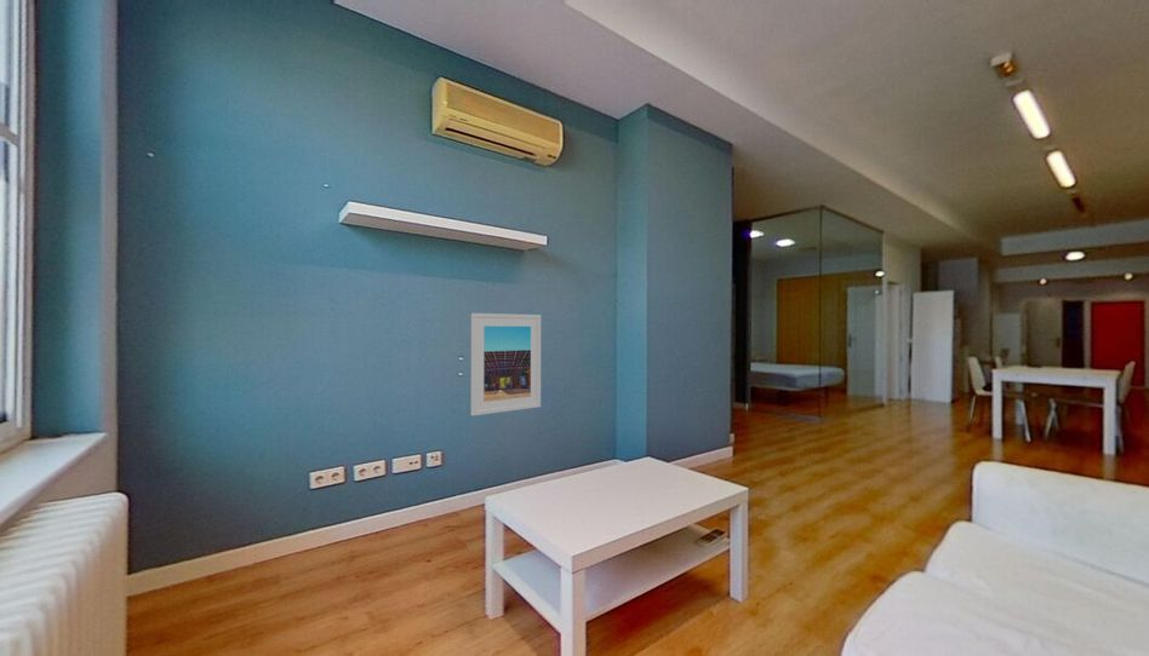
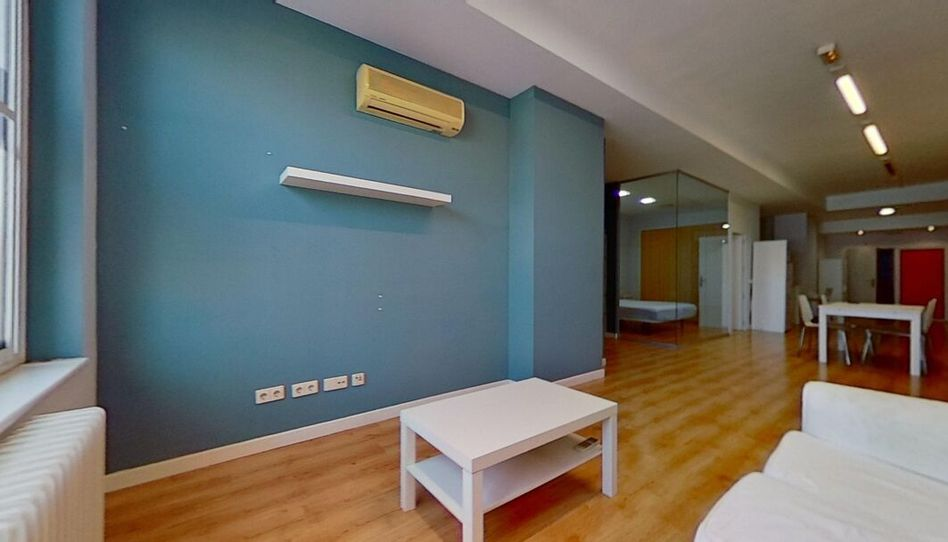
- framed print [470,312,542,418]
